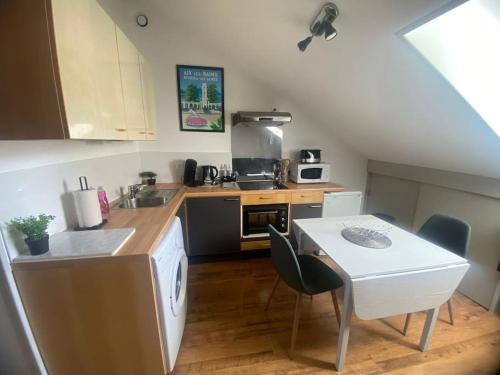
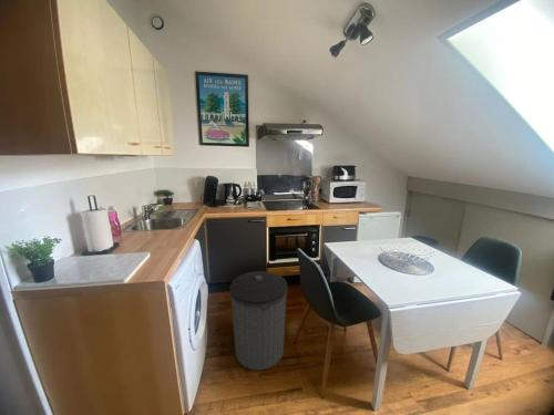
+ trash can [228,270,289,372]
